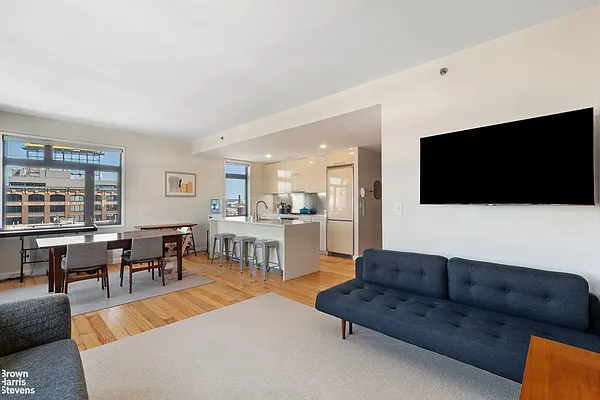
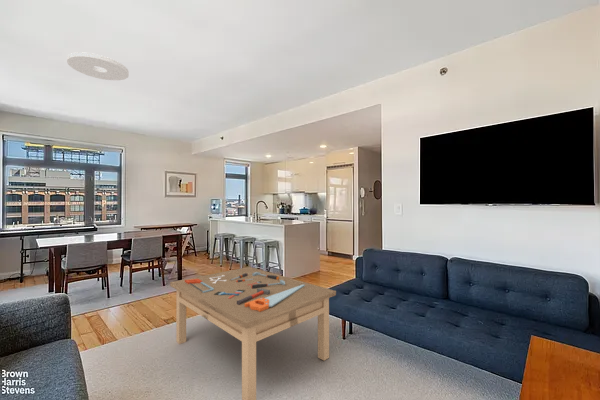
+ coffee table [169,266,337,400]
+ ceiling light [66,51,130,81]
